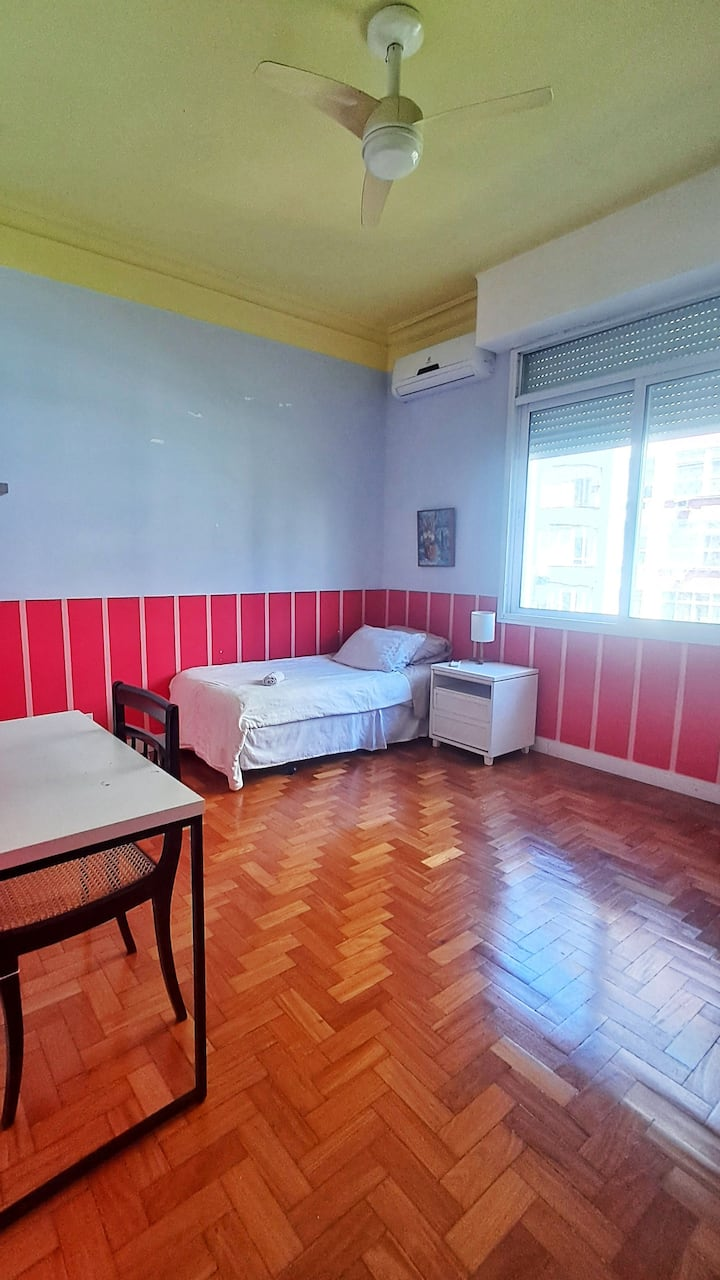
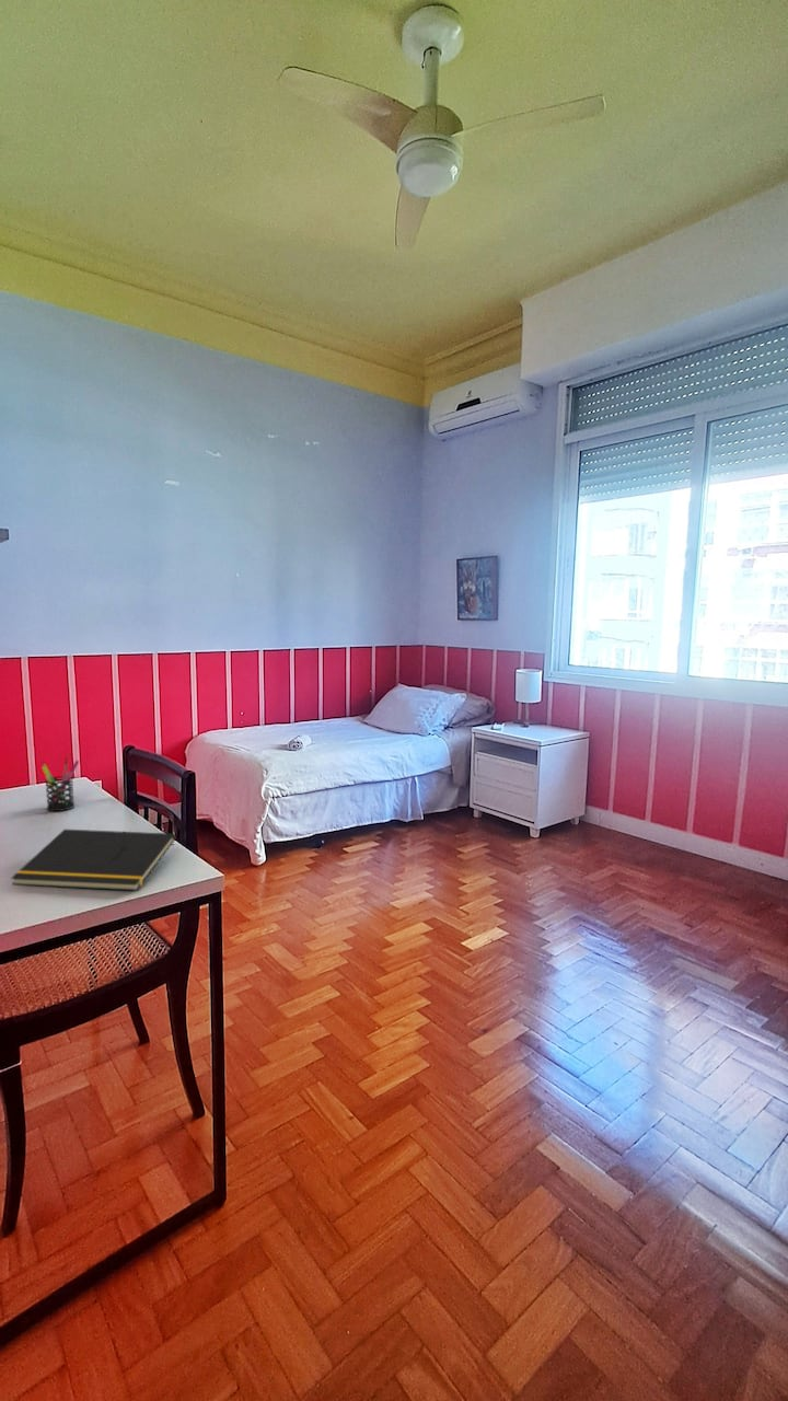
+ notepad [10,829,176,892]
+ pen holder [42,754,80,812]
